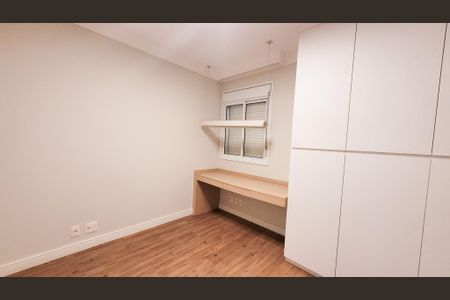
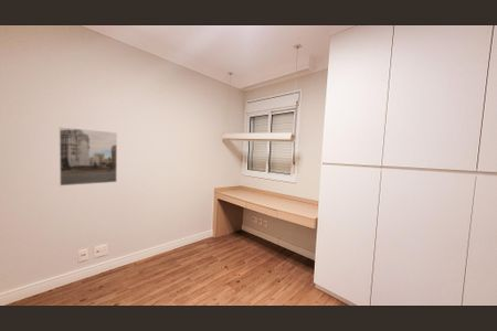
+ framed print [59,126,118,186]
